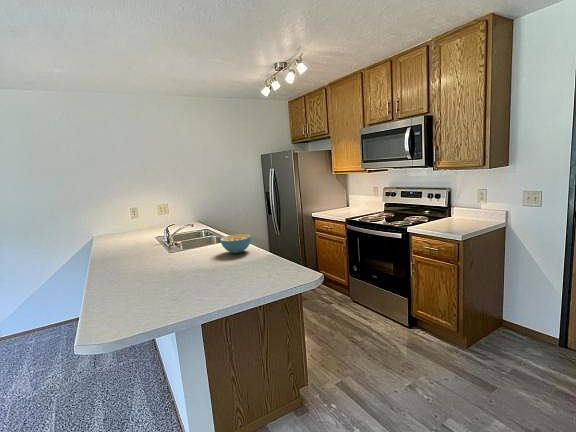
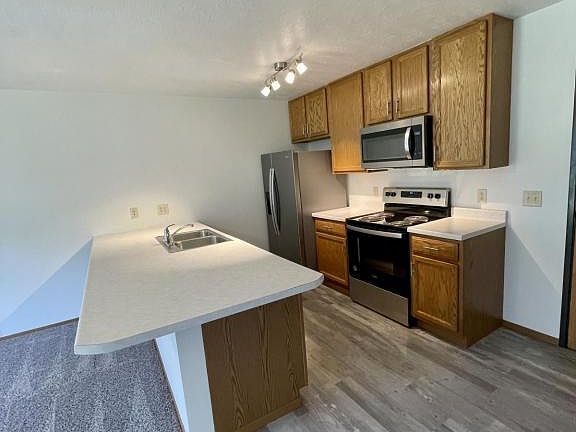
- cereal bowl [219,233,252,254]
